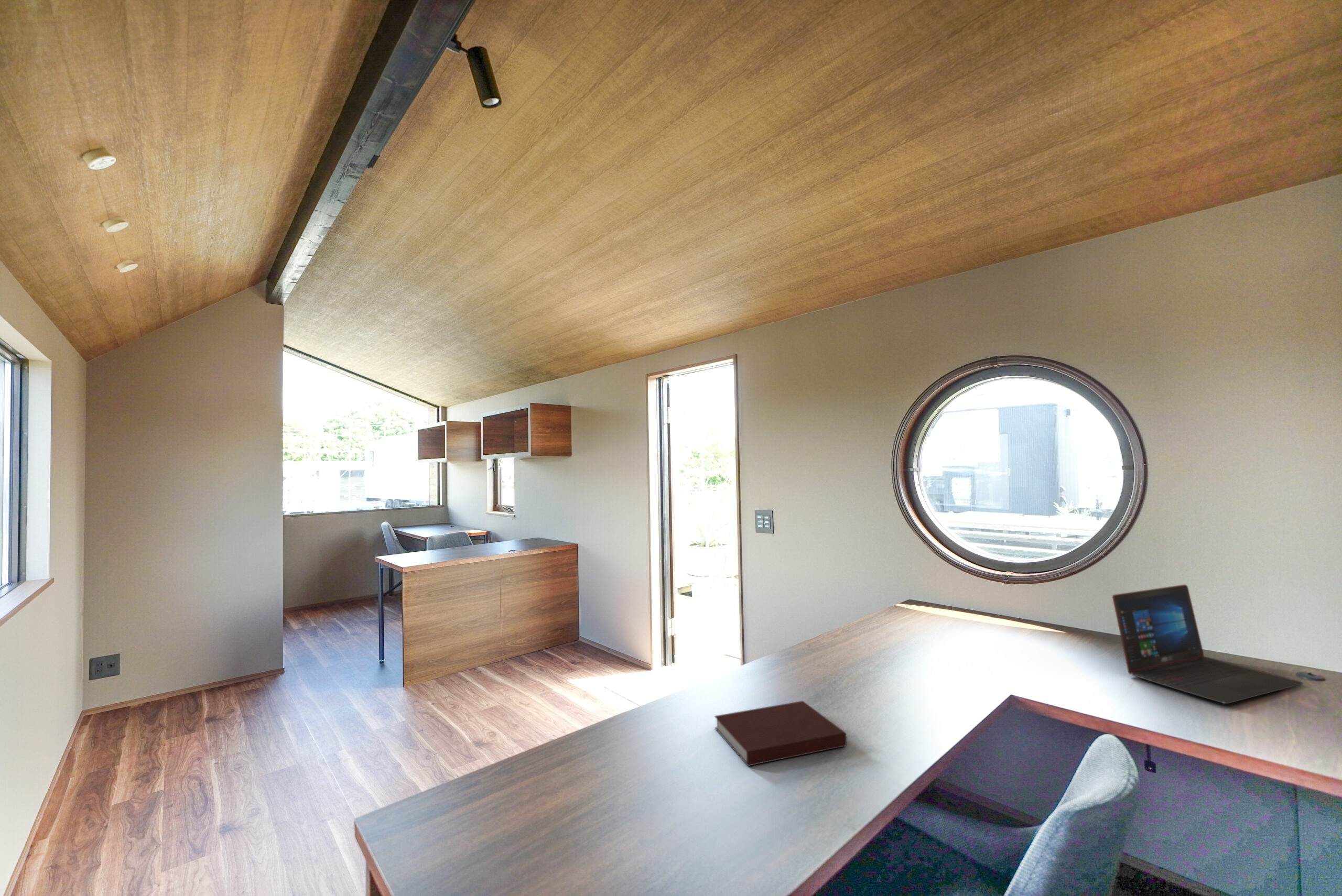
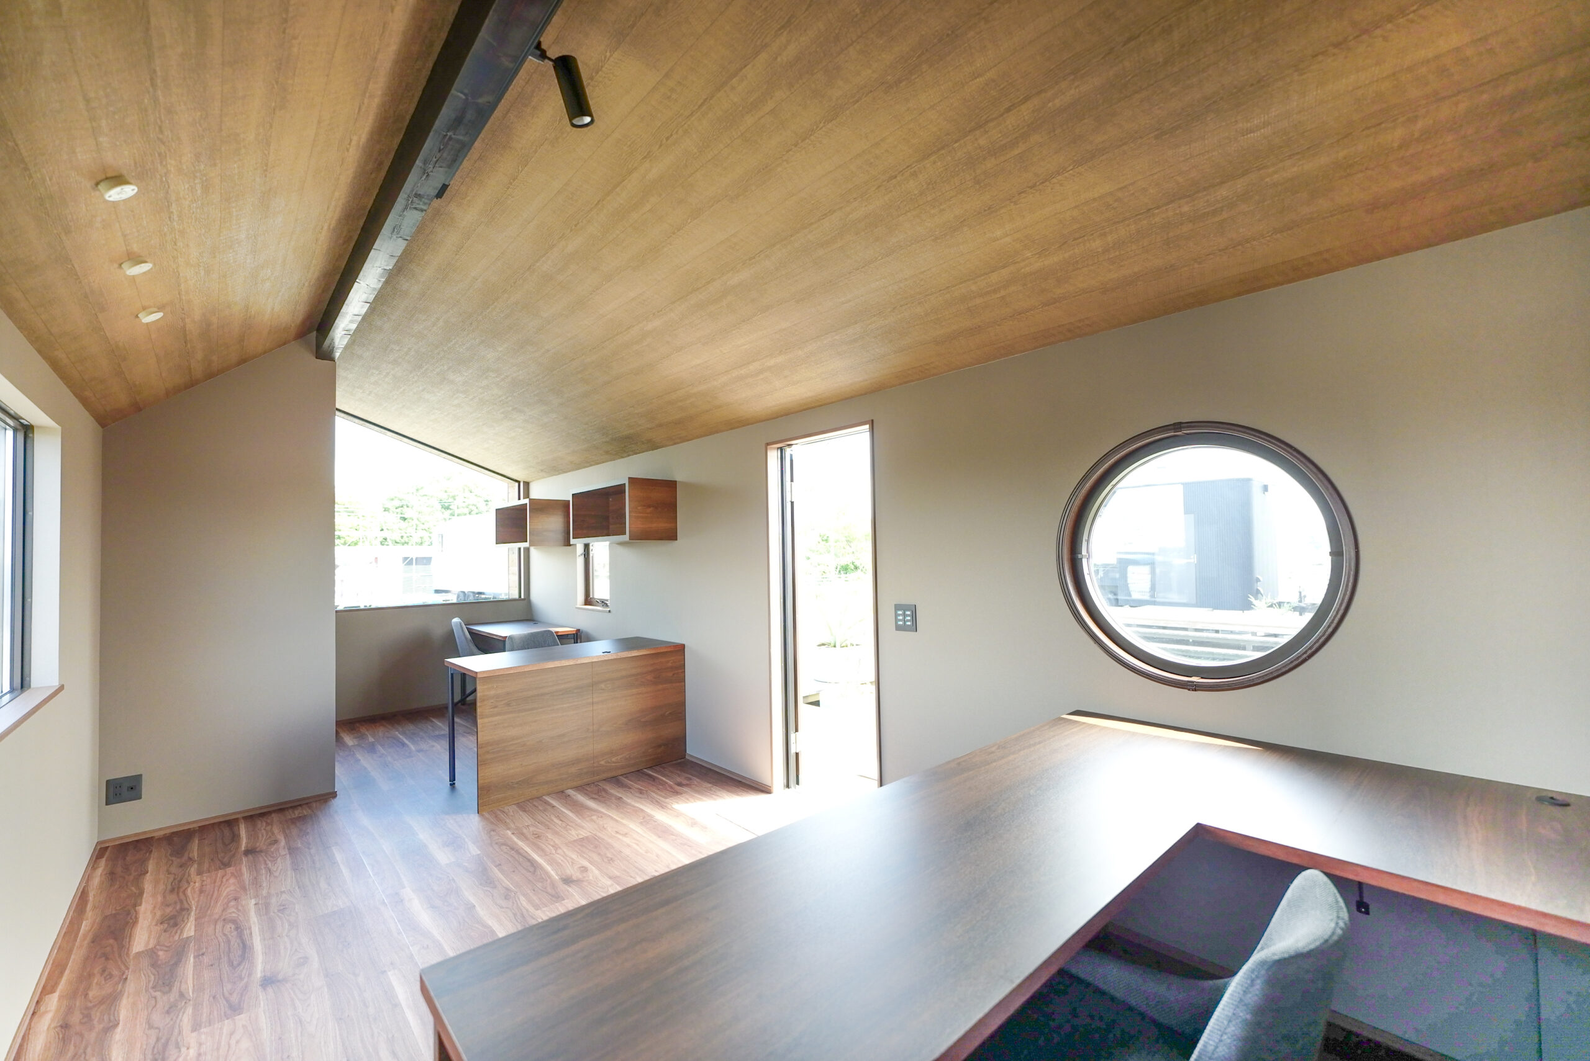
- laptop [1112,584,1303,704]
- notebook [714,700,847,767]
